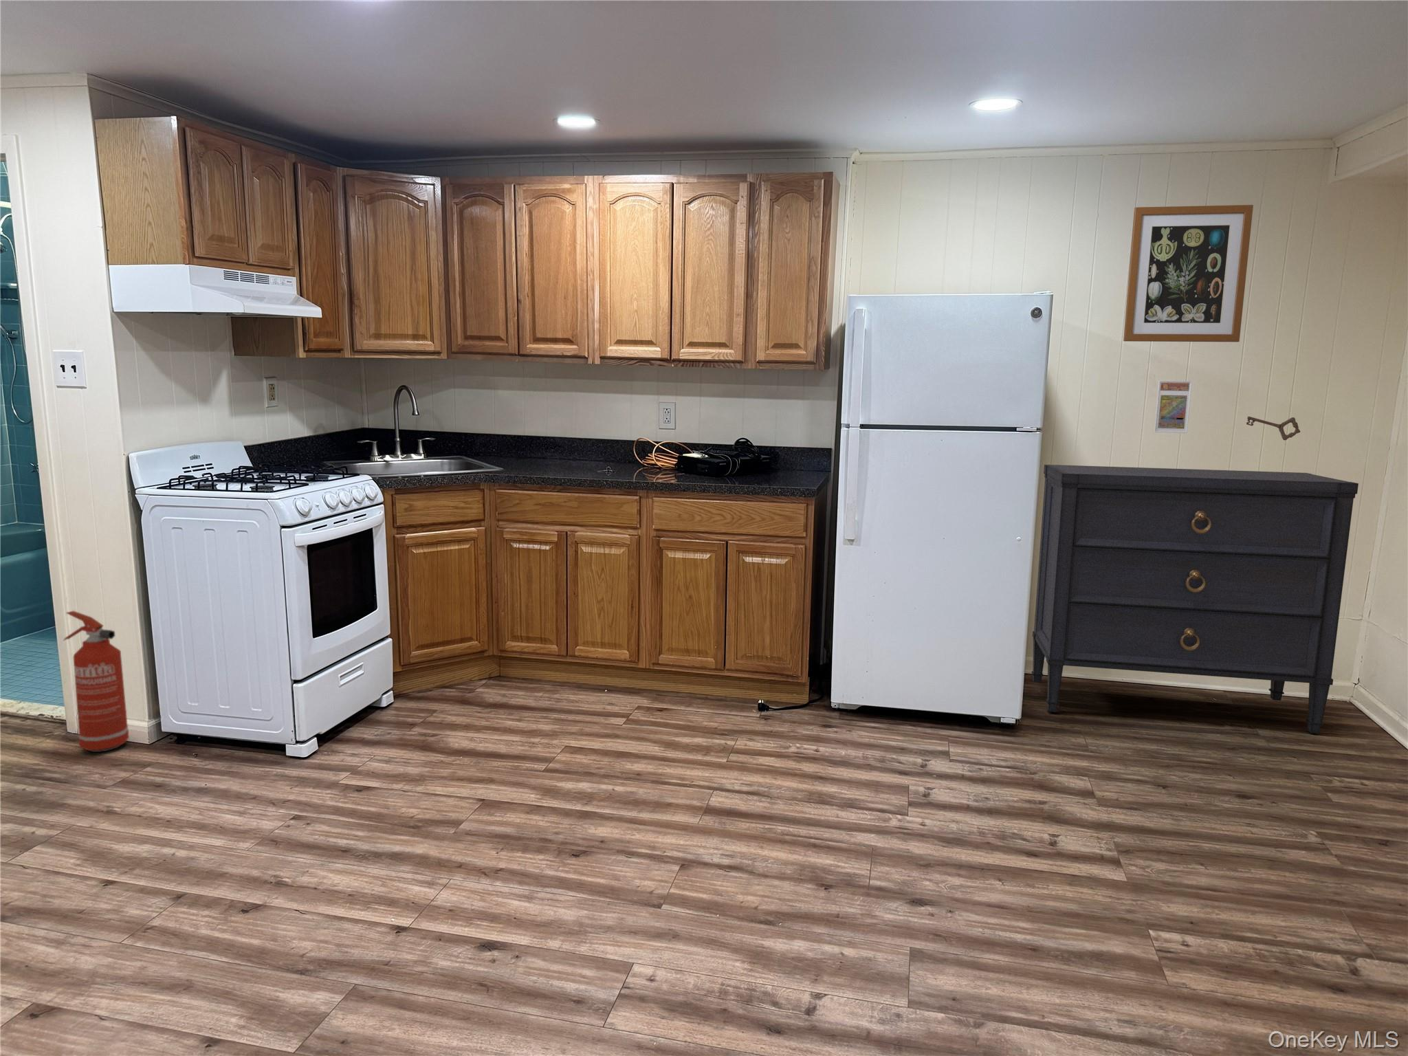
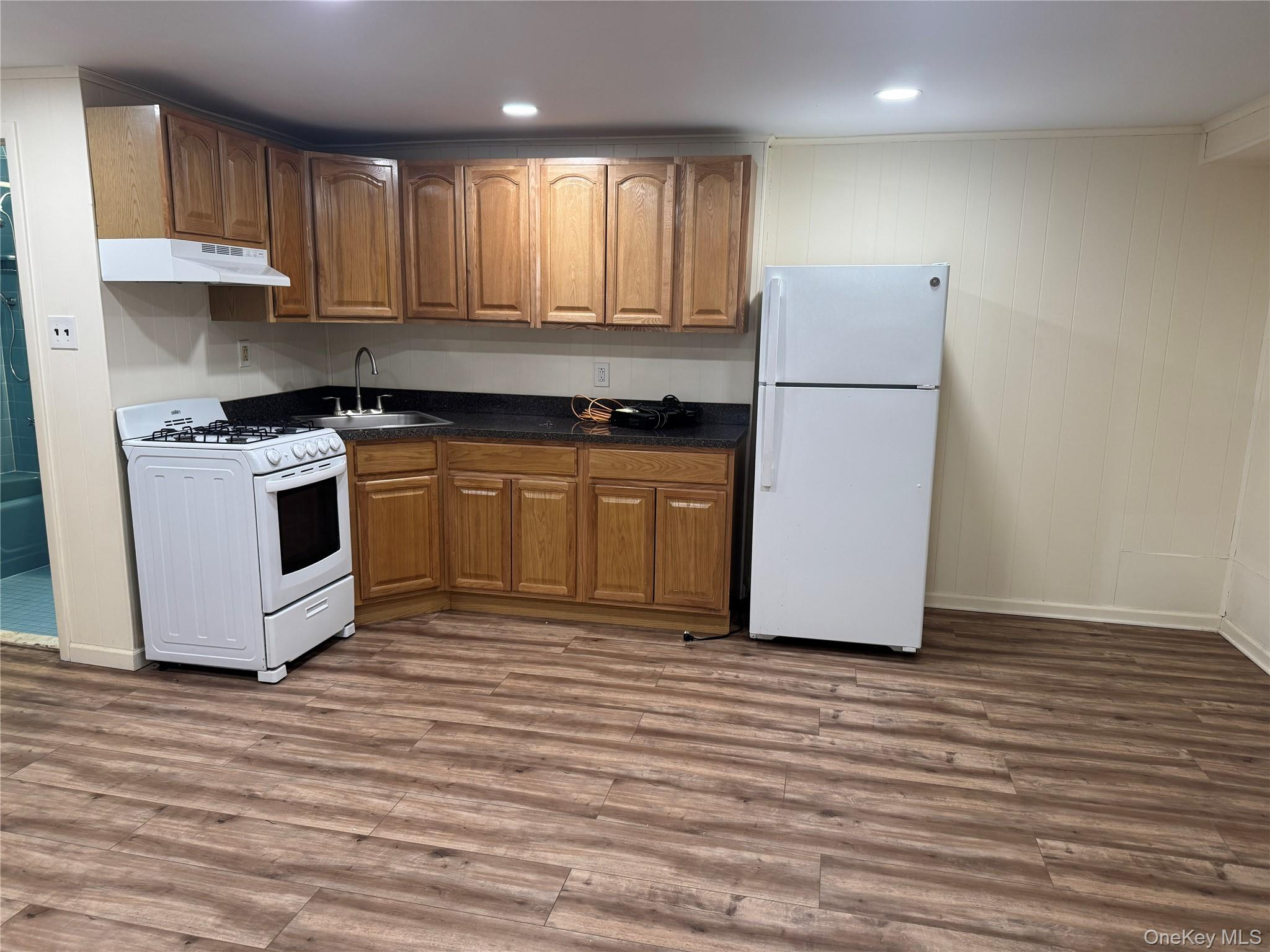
- trading card display case [1154,380,1193,434]
- dresser [1031,464,1359,734]
- fire extinguisher [62,610,130,753]
- decorative key [1246,416,1300,440]
- wall art [1123,204,1254,343]
